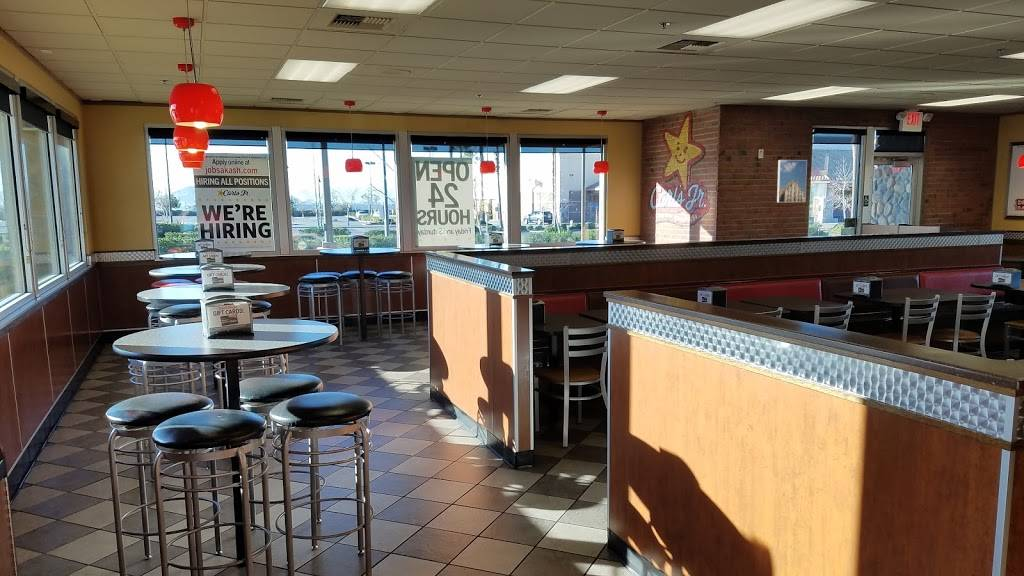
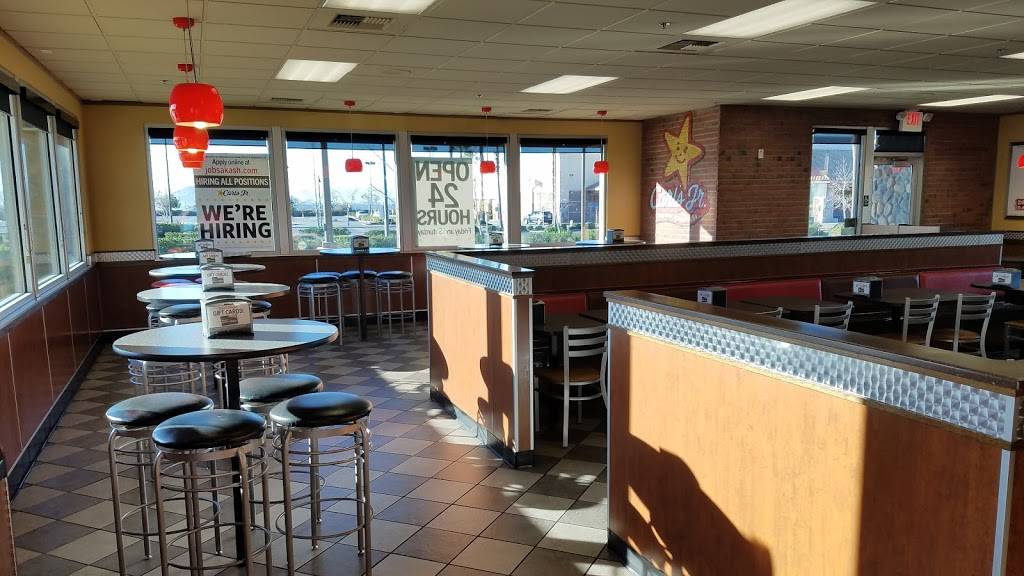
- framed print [776,159,808,203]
